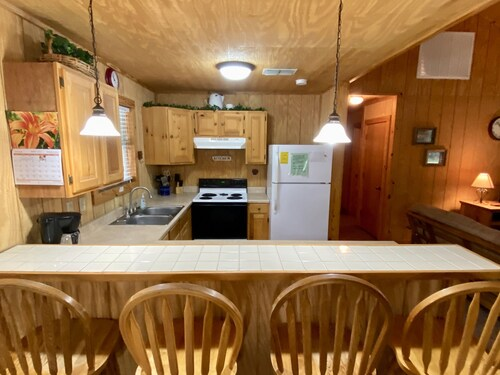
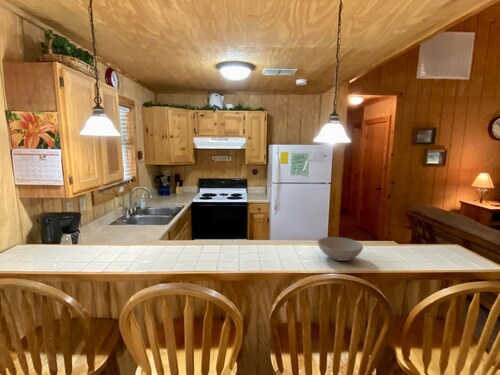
+ bowl [316,236,364,262]
